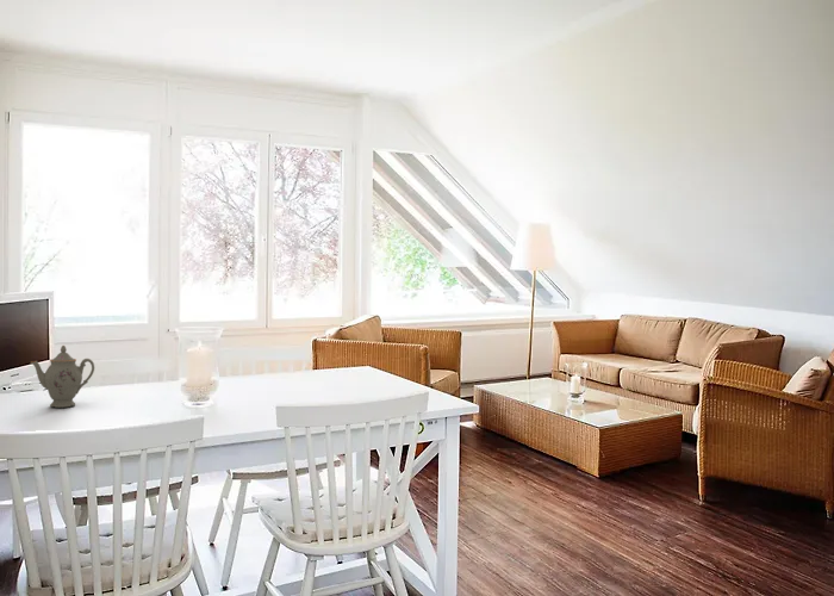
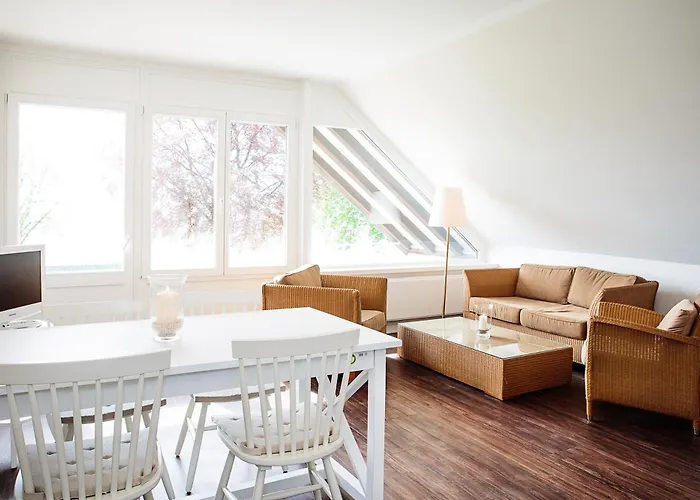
- chinaware [30,344,95,409]
